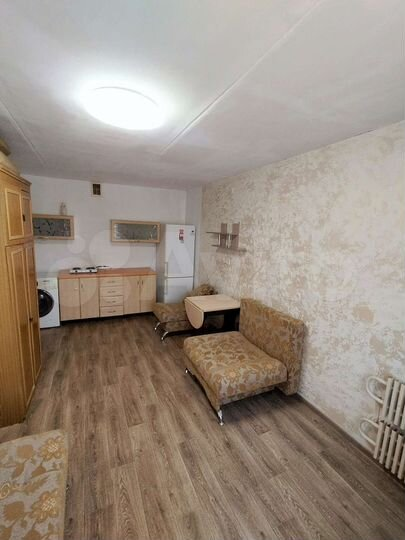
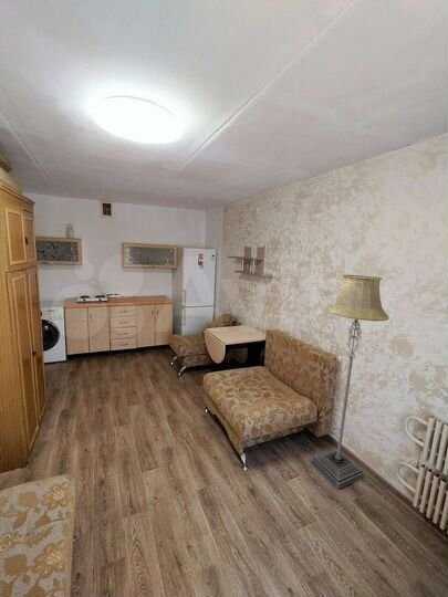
+ floor lamp [310,274,389,490]
